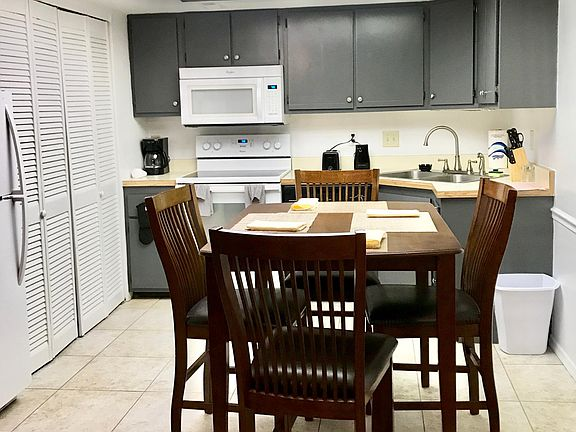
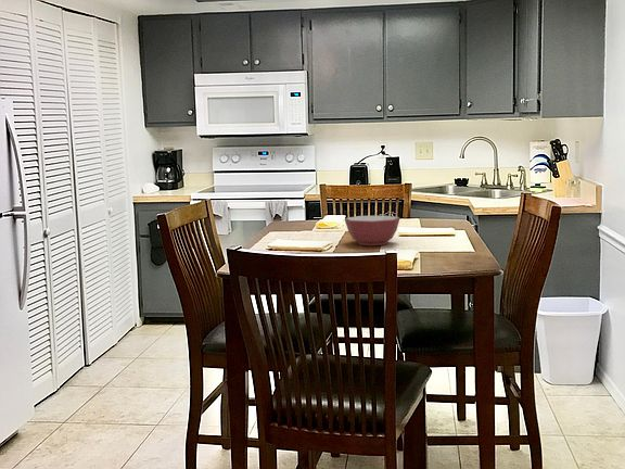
+ bowl [344,215,401,246]
